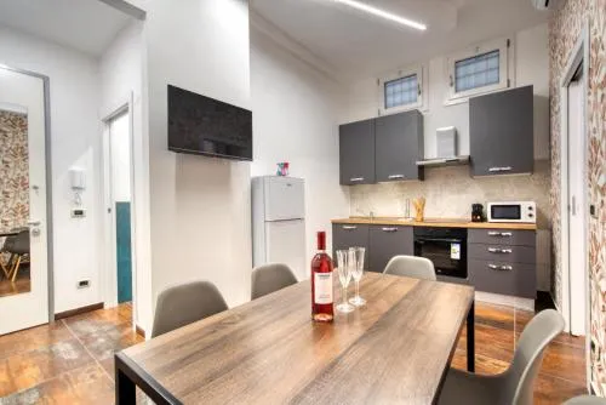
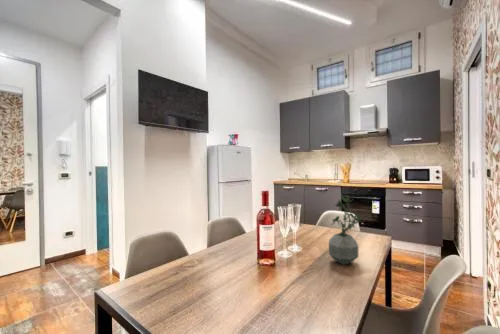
+ potted plant [328,195,365,266]
